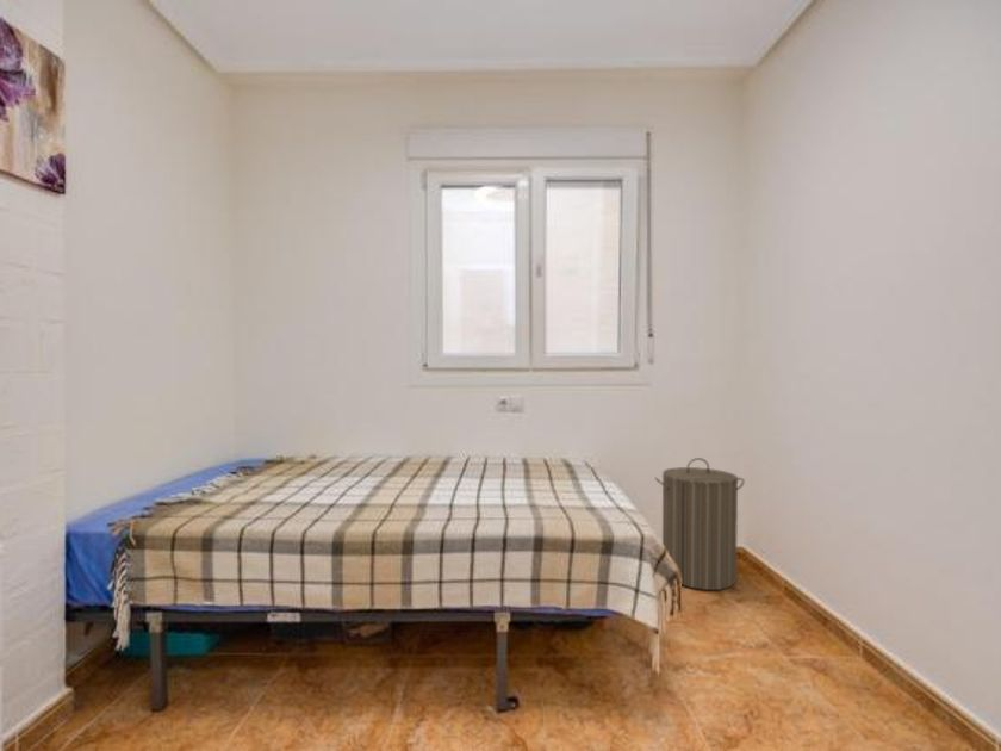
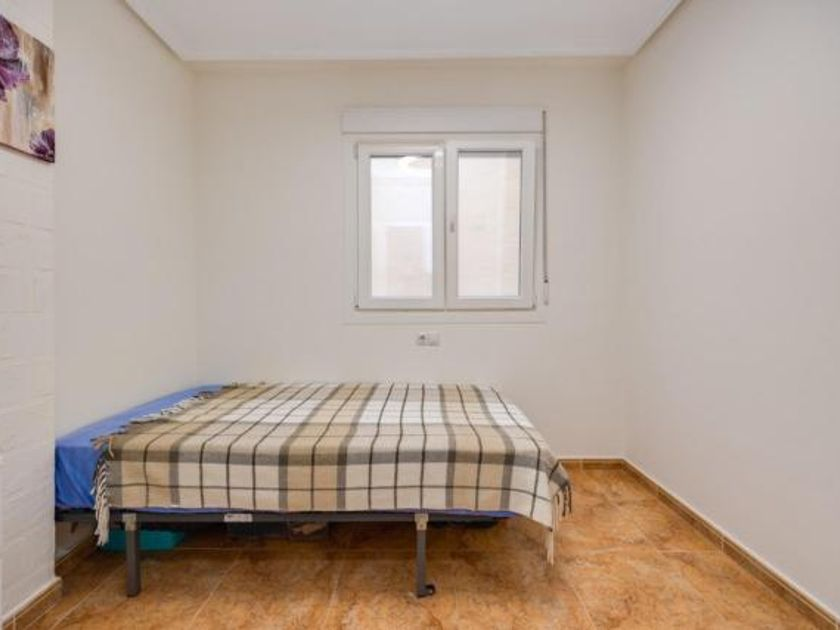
- laundry hamper [654,457,746,591]
